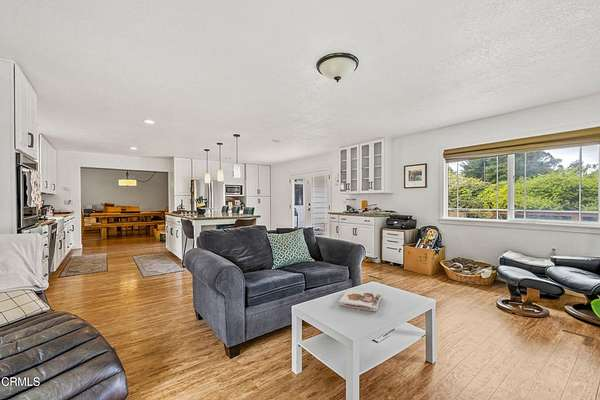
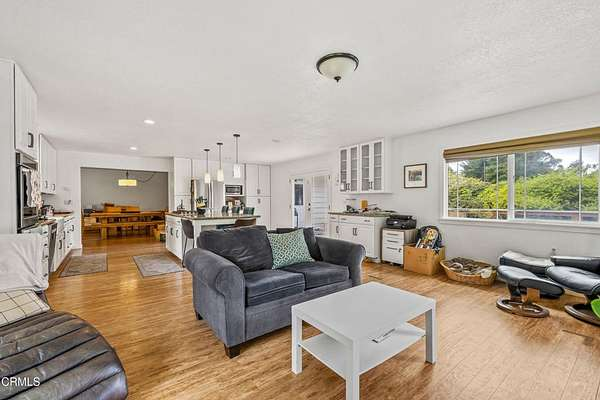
- board game [338,288,384,313]
